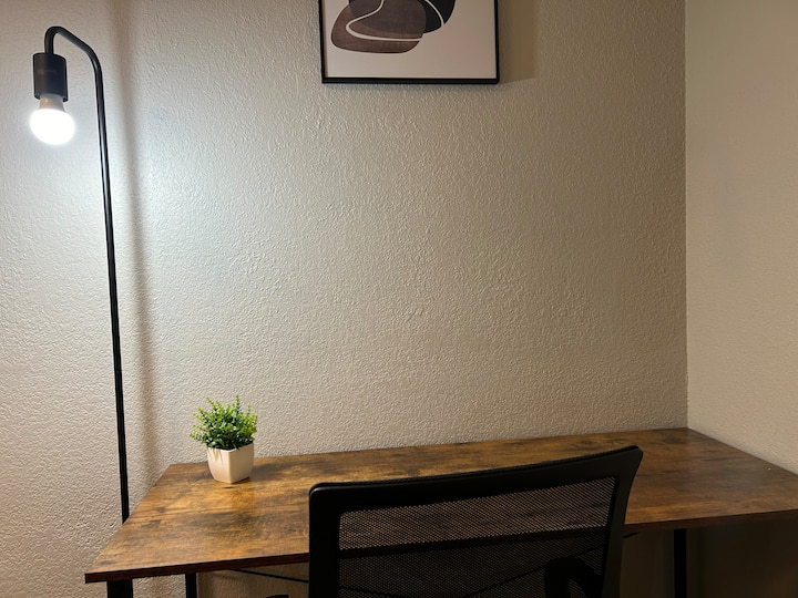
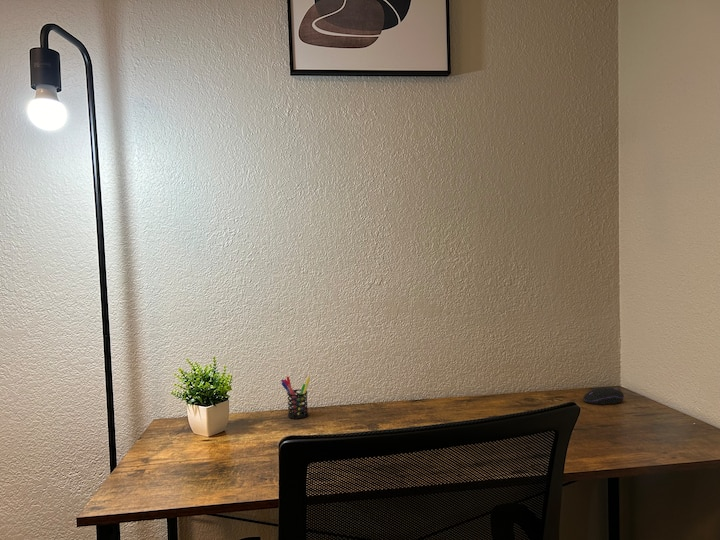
+ computer mouse [582,386,625,406]
+ pen holder [280,376,311,420]
